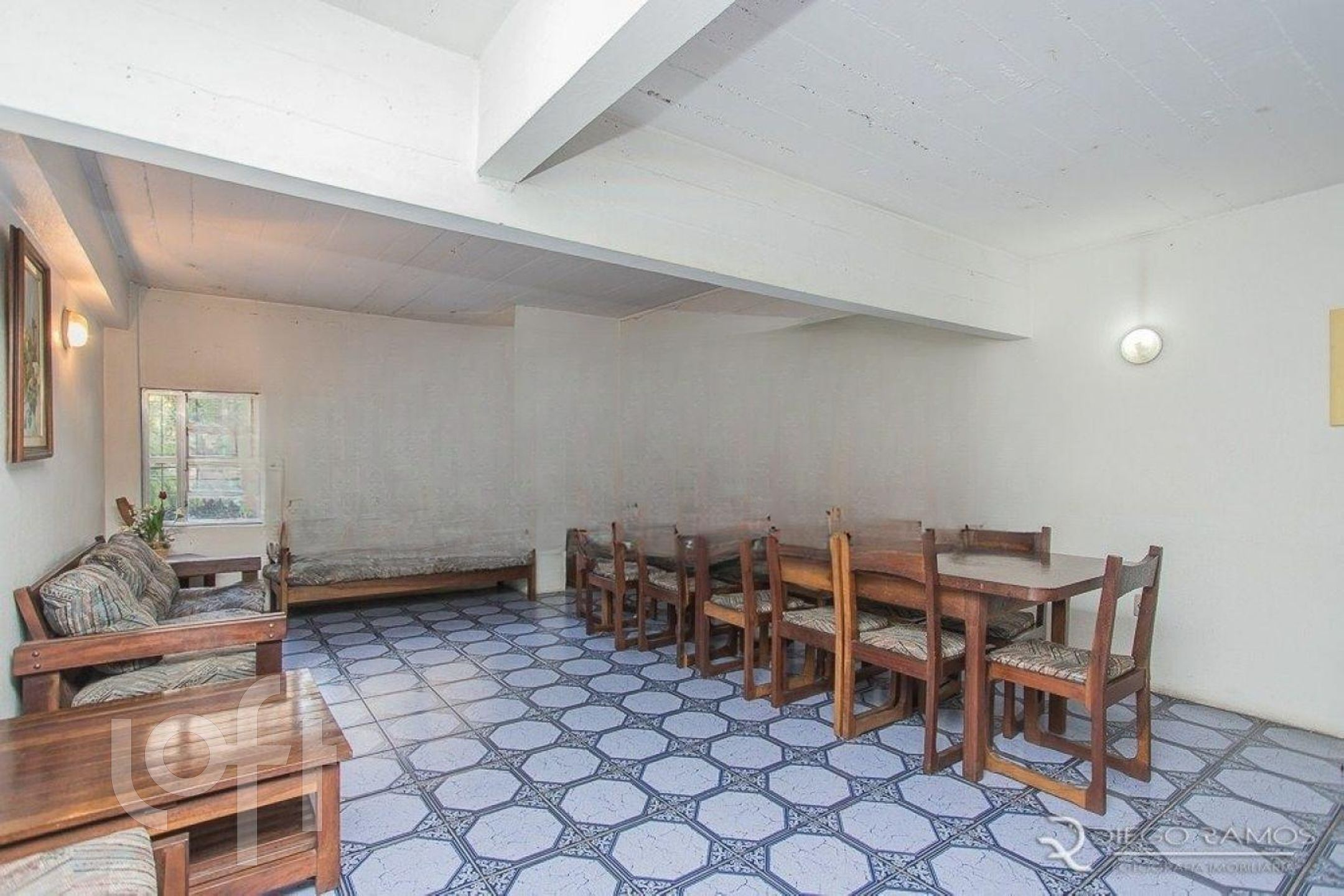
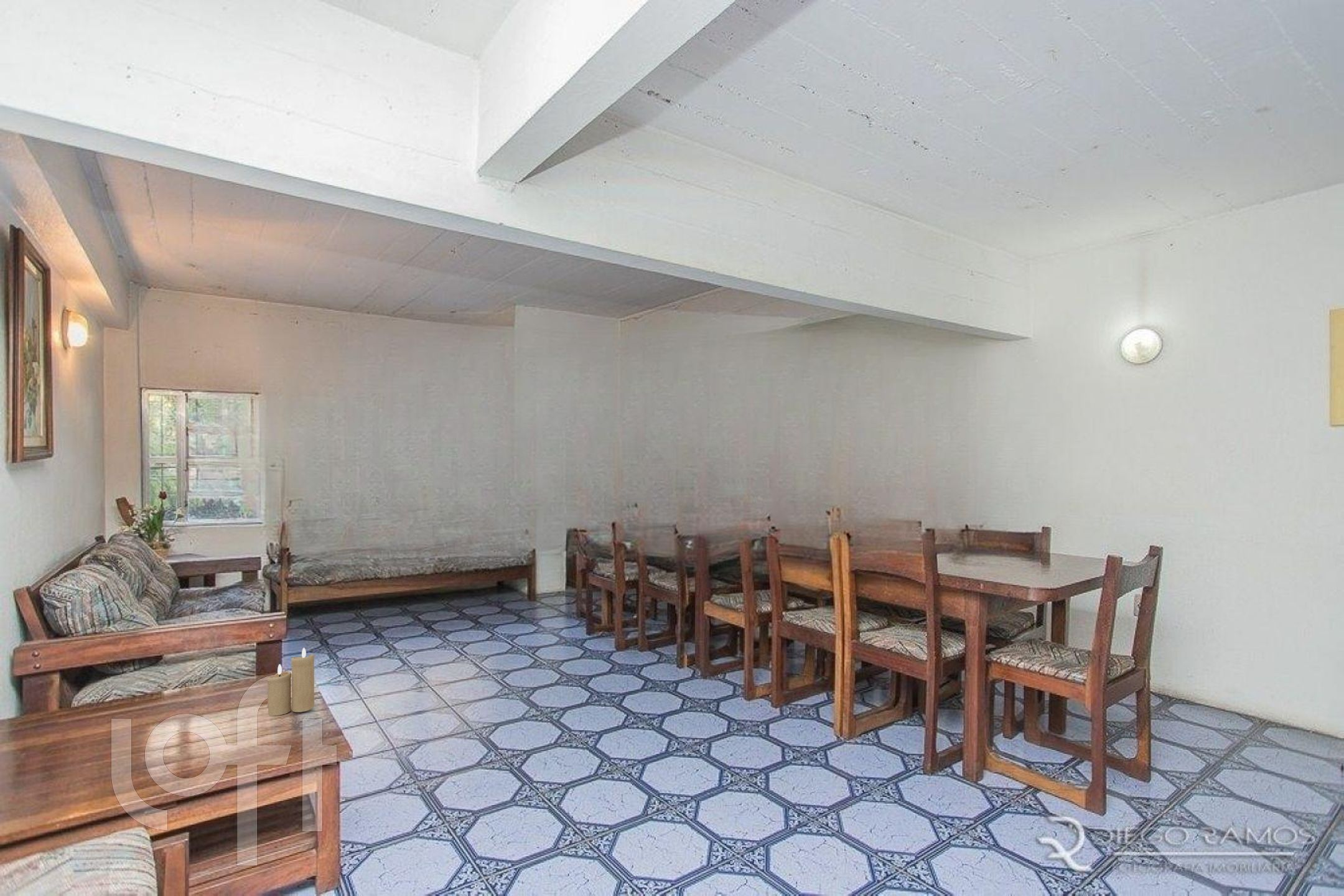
+ candle [266,647,315,716]
